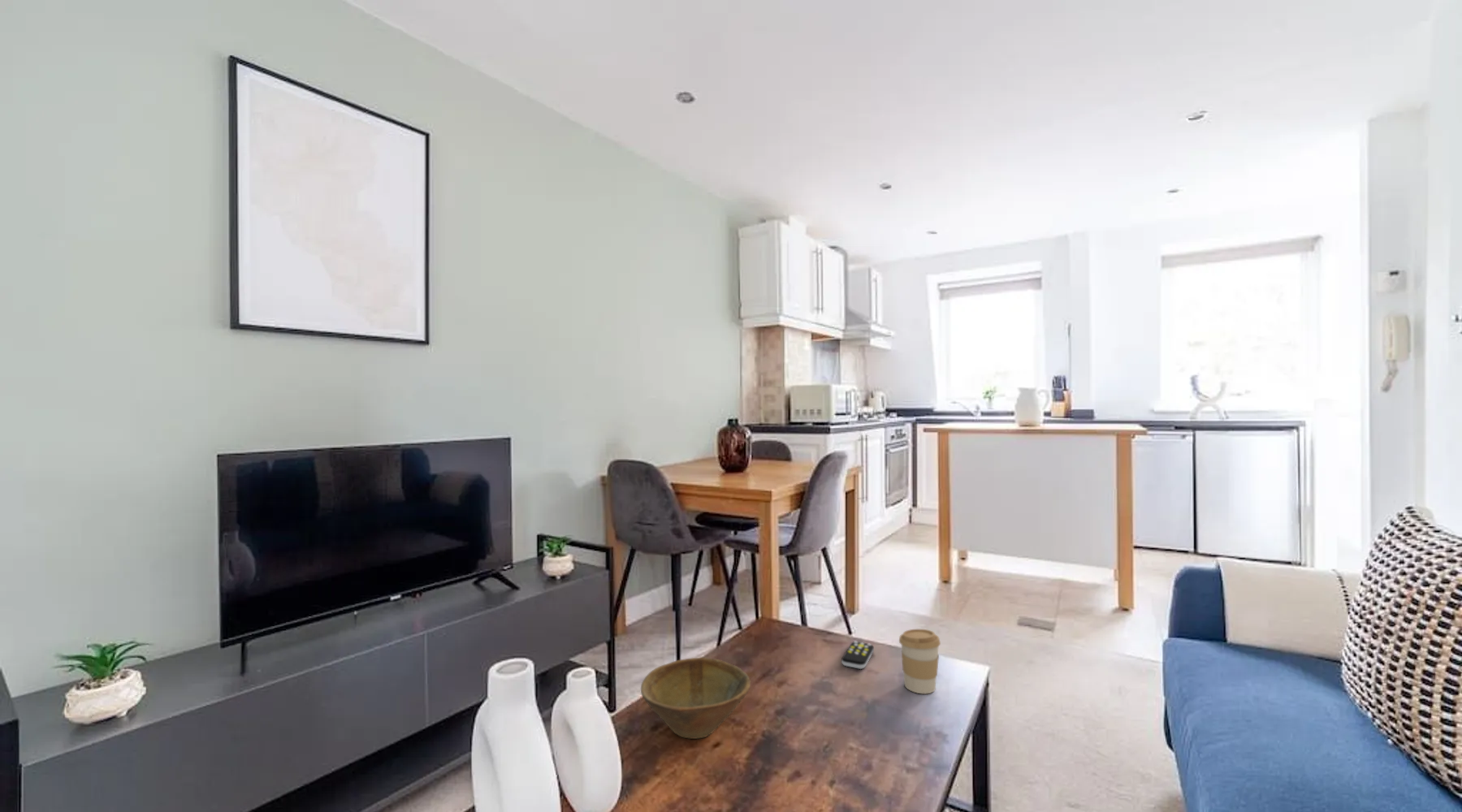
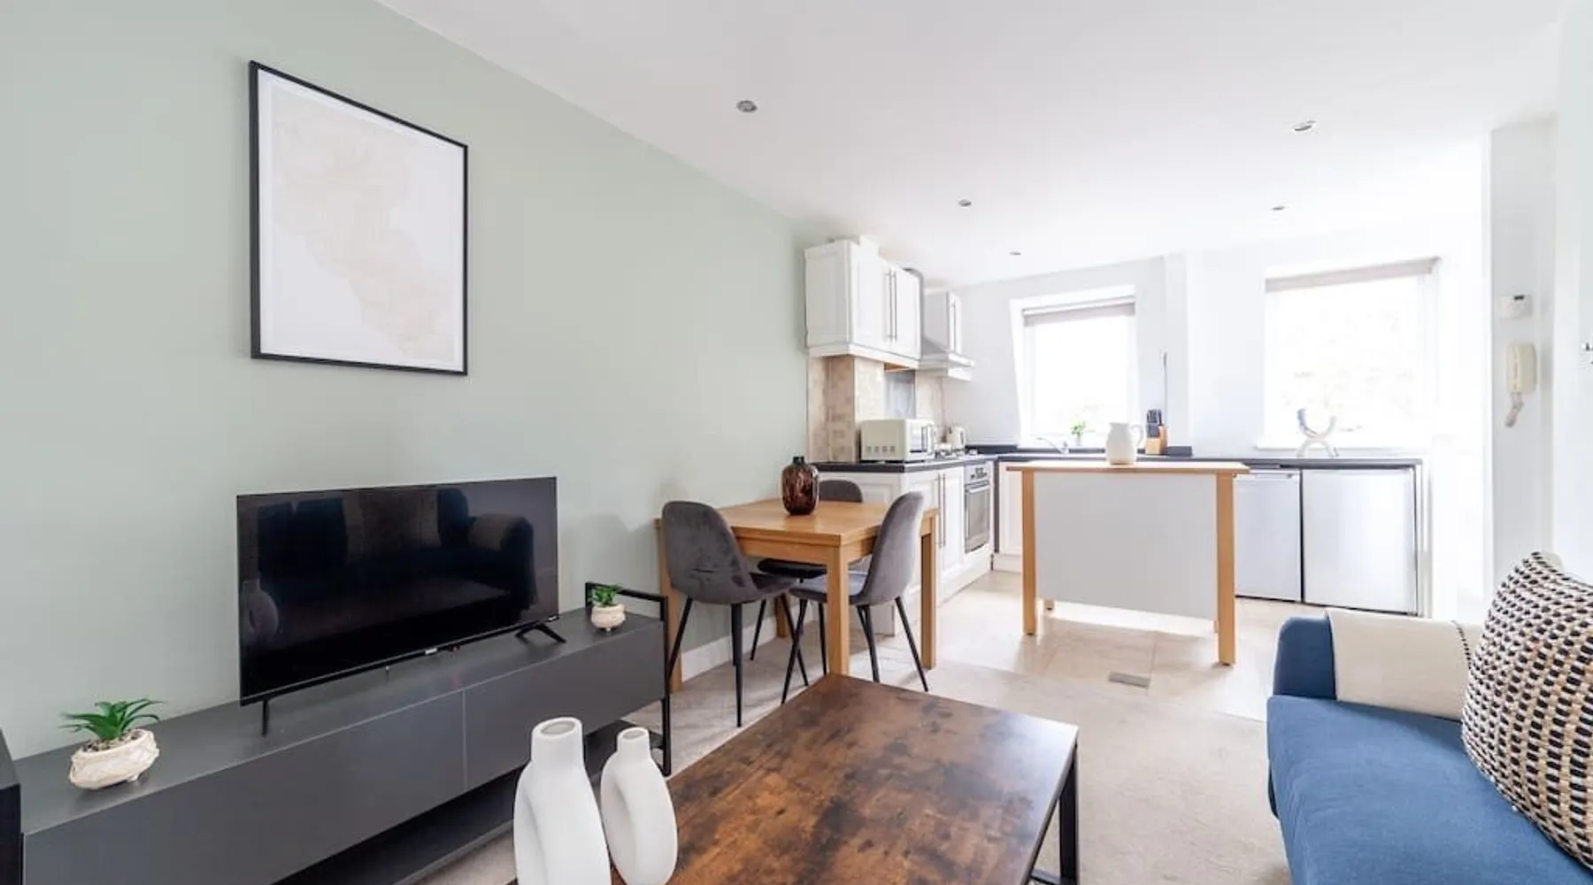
- coffee cup [898,628,941,694]
- bowl [640,657,751,740]
- remote control [841,641,875,670]
